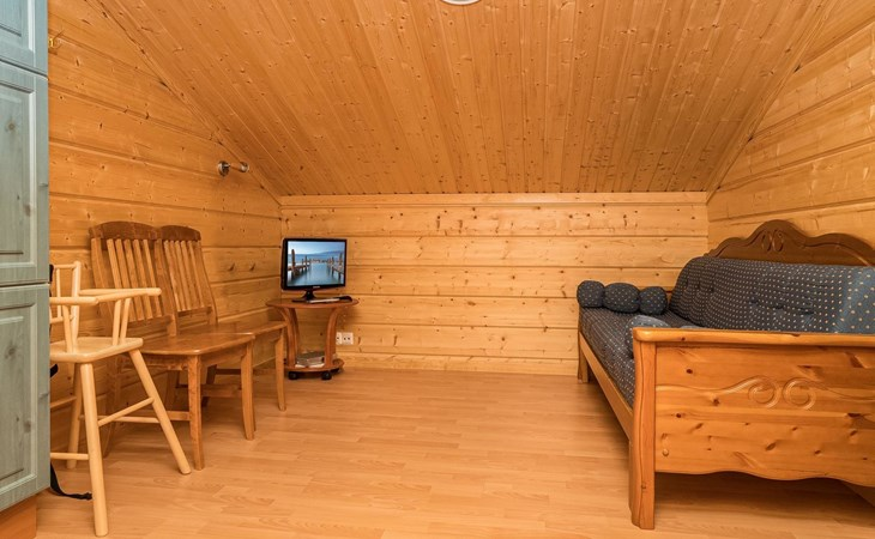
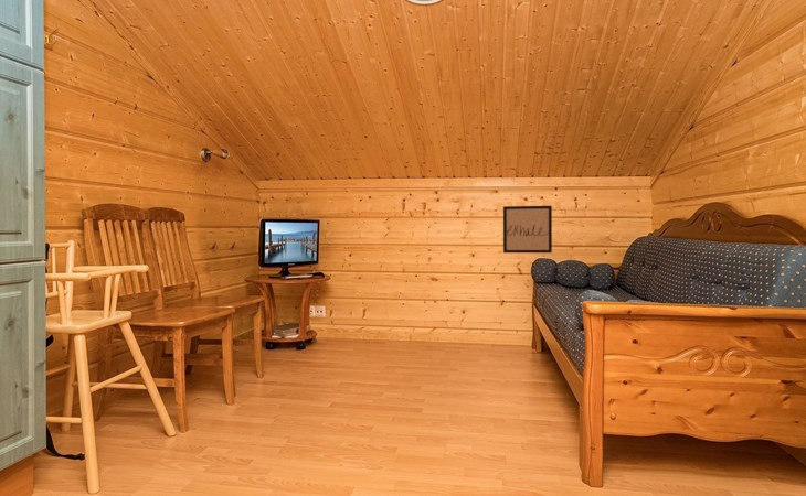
+ wall art [502,205,553,254]
